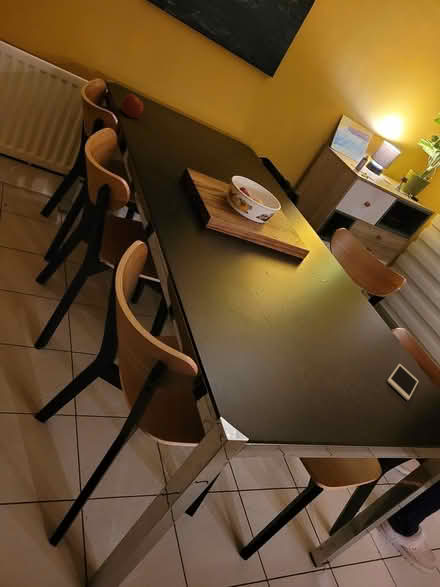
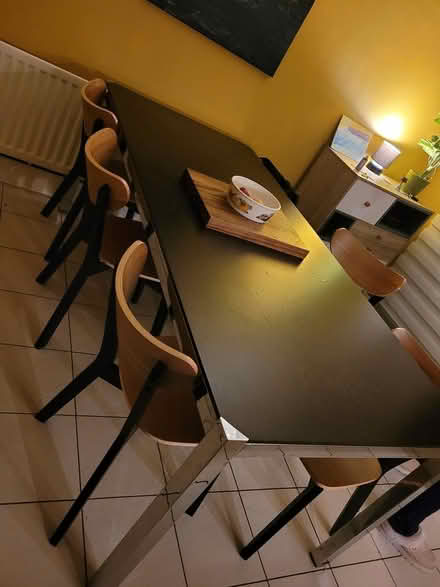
- apple [121,93,144,119]
- cell phone [386,363,419,401]
